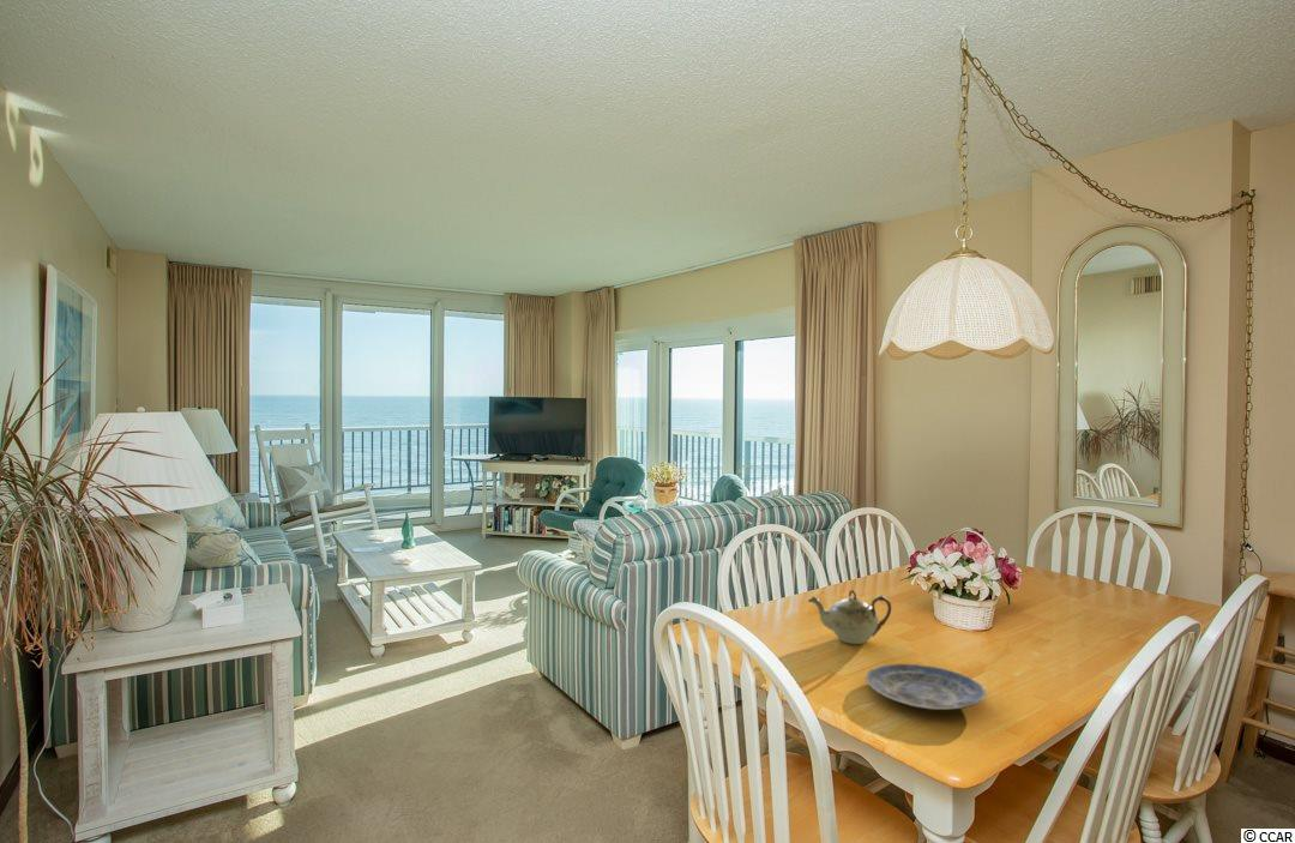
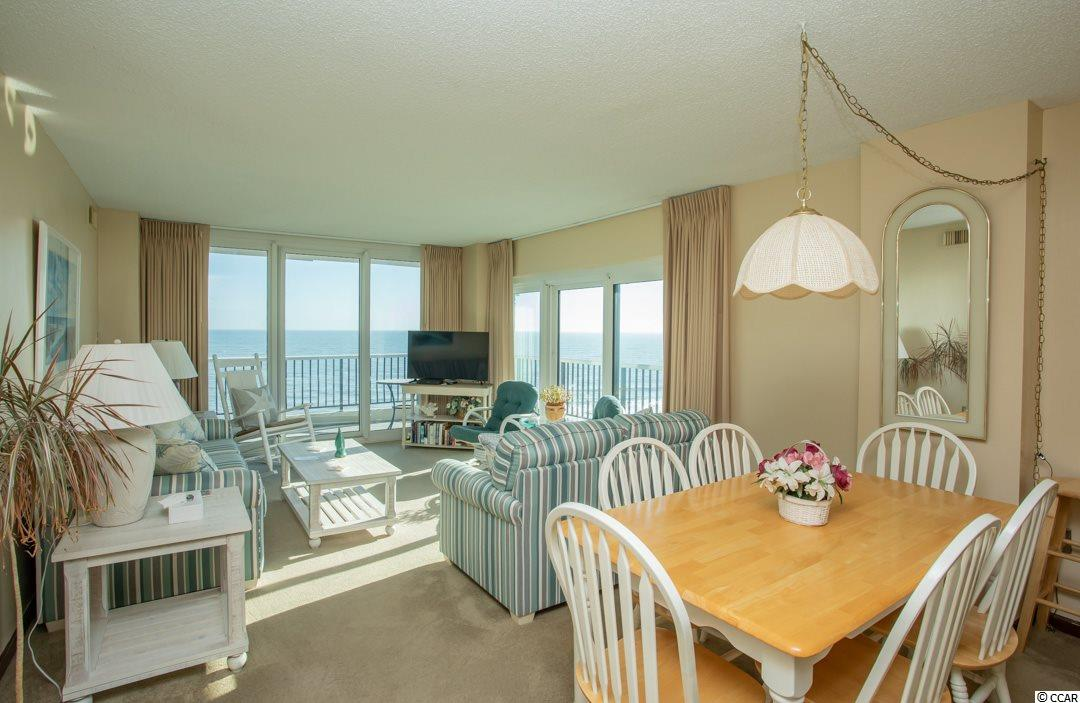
- teapot [807,589,892,645]
- plate [865,662,988,711]
